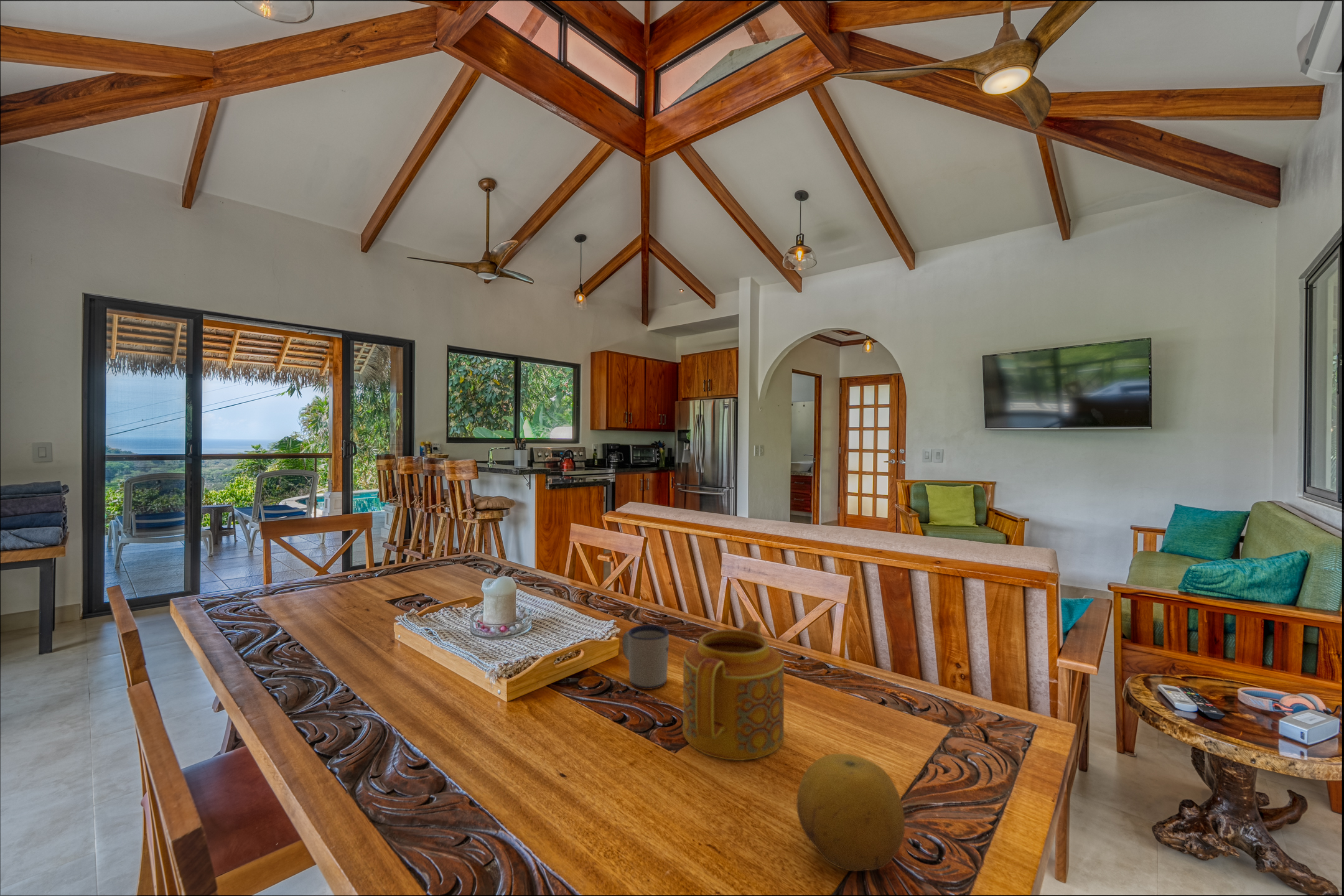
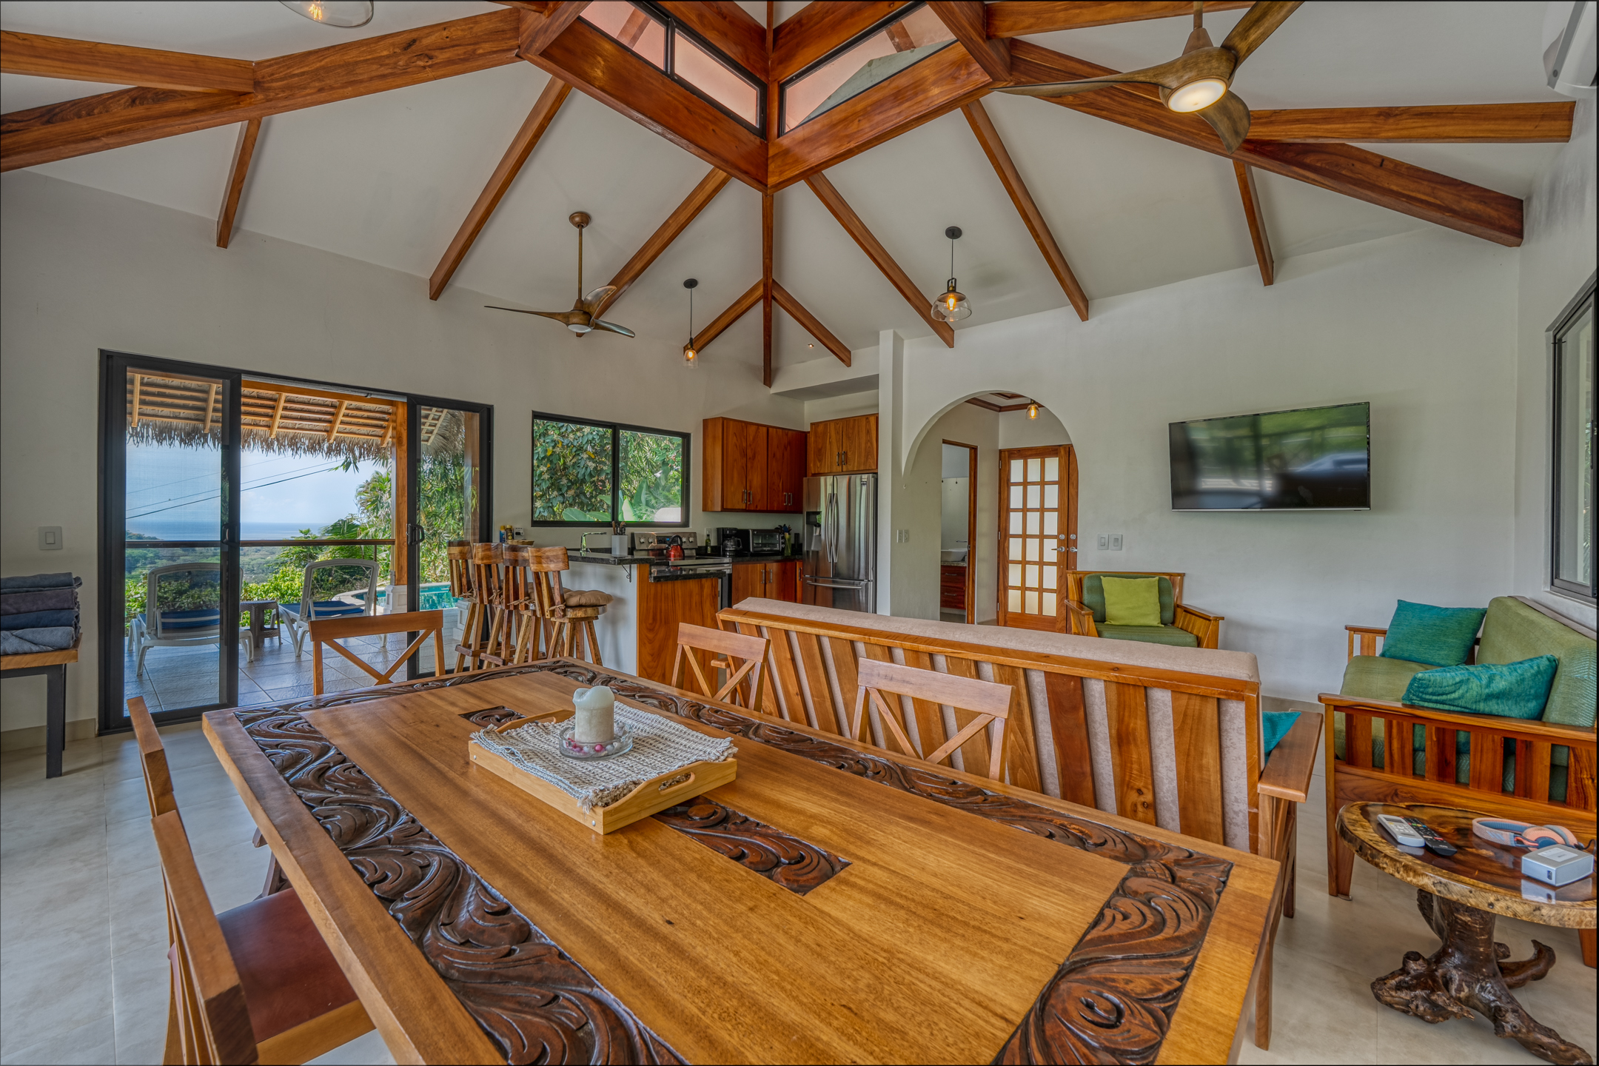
- fruit [796,753,905,872]
- mug [622,624,670,690]
- teapot [682,620,785,761]
